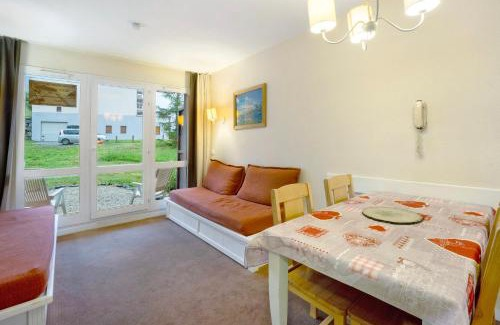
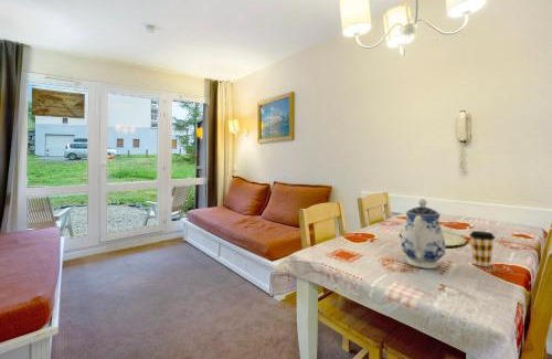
+ coffee cup [468,230,496,267]
+ teapot [400,198,447,270]
